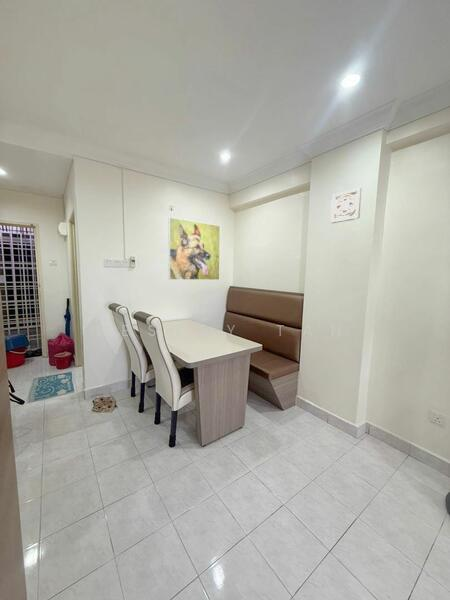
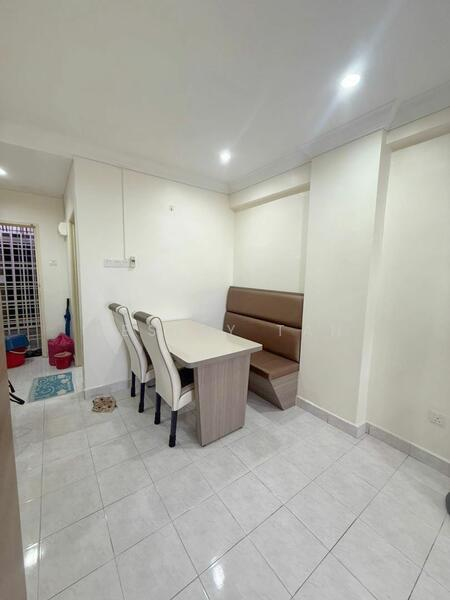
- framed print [167,216,221,281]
- wall ornament [330,187,362,224]
